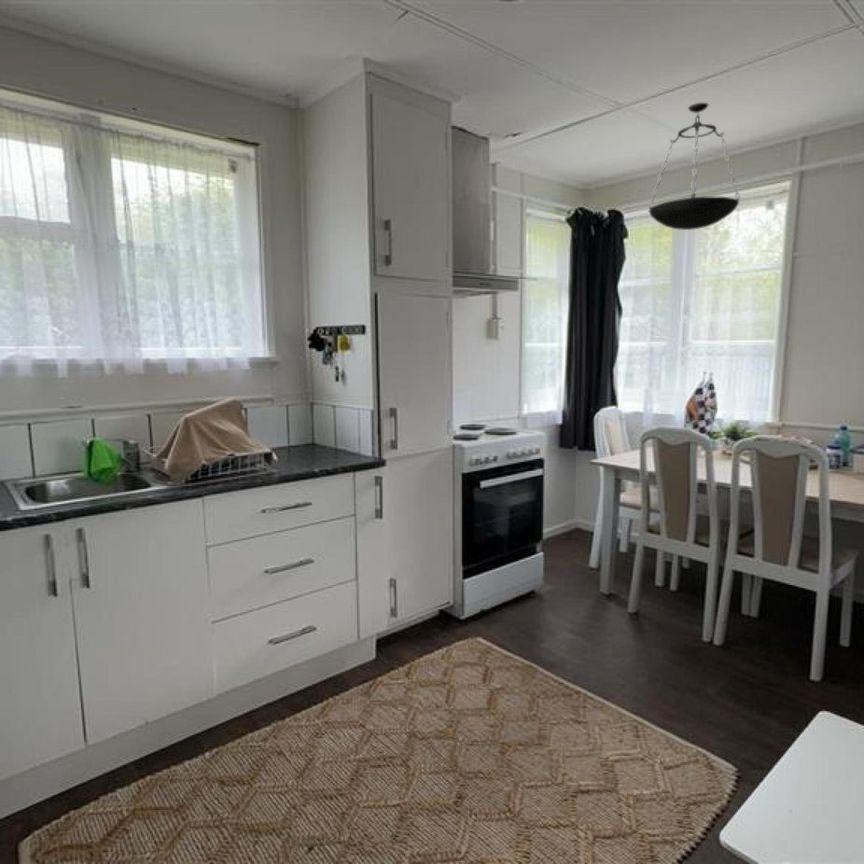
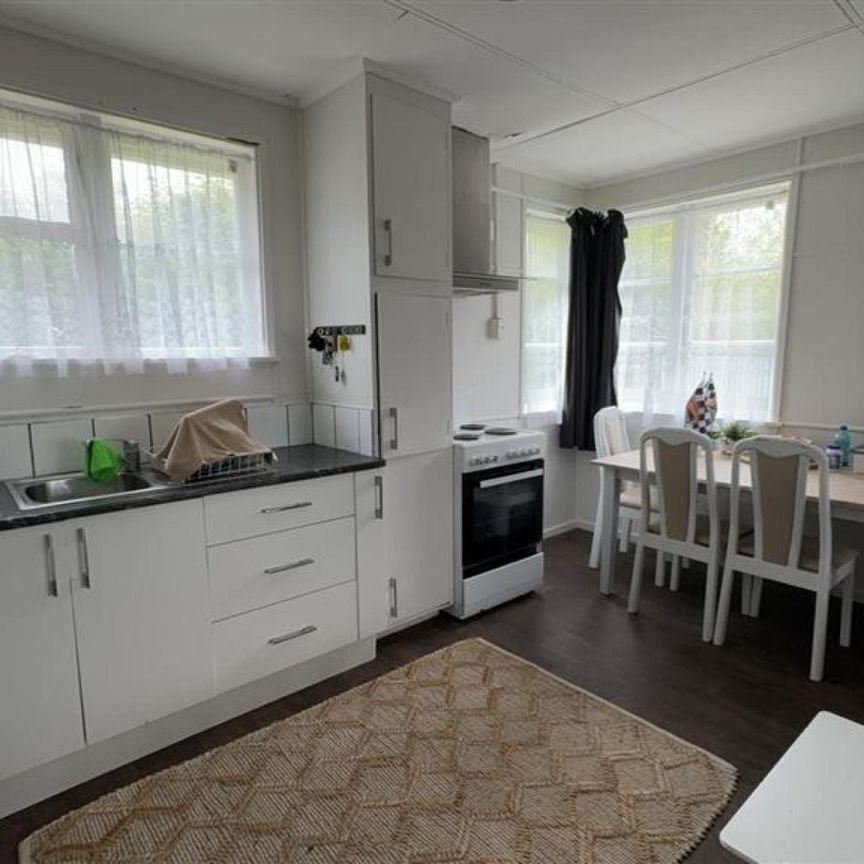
- pendant lamp [647,102,741,231]
